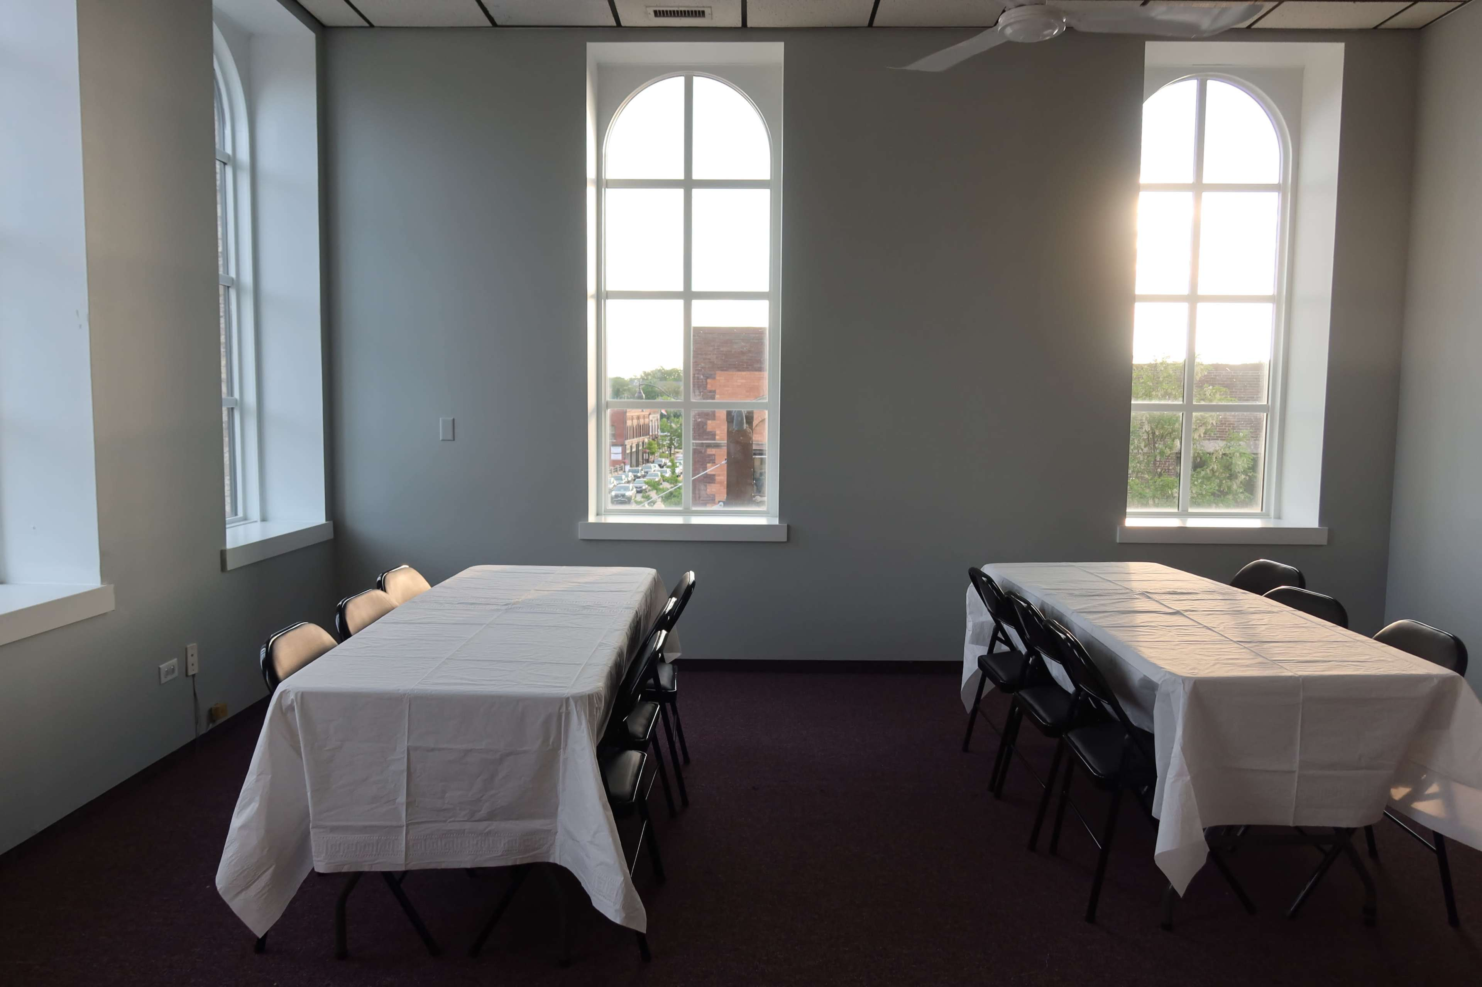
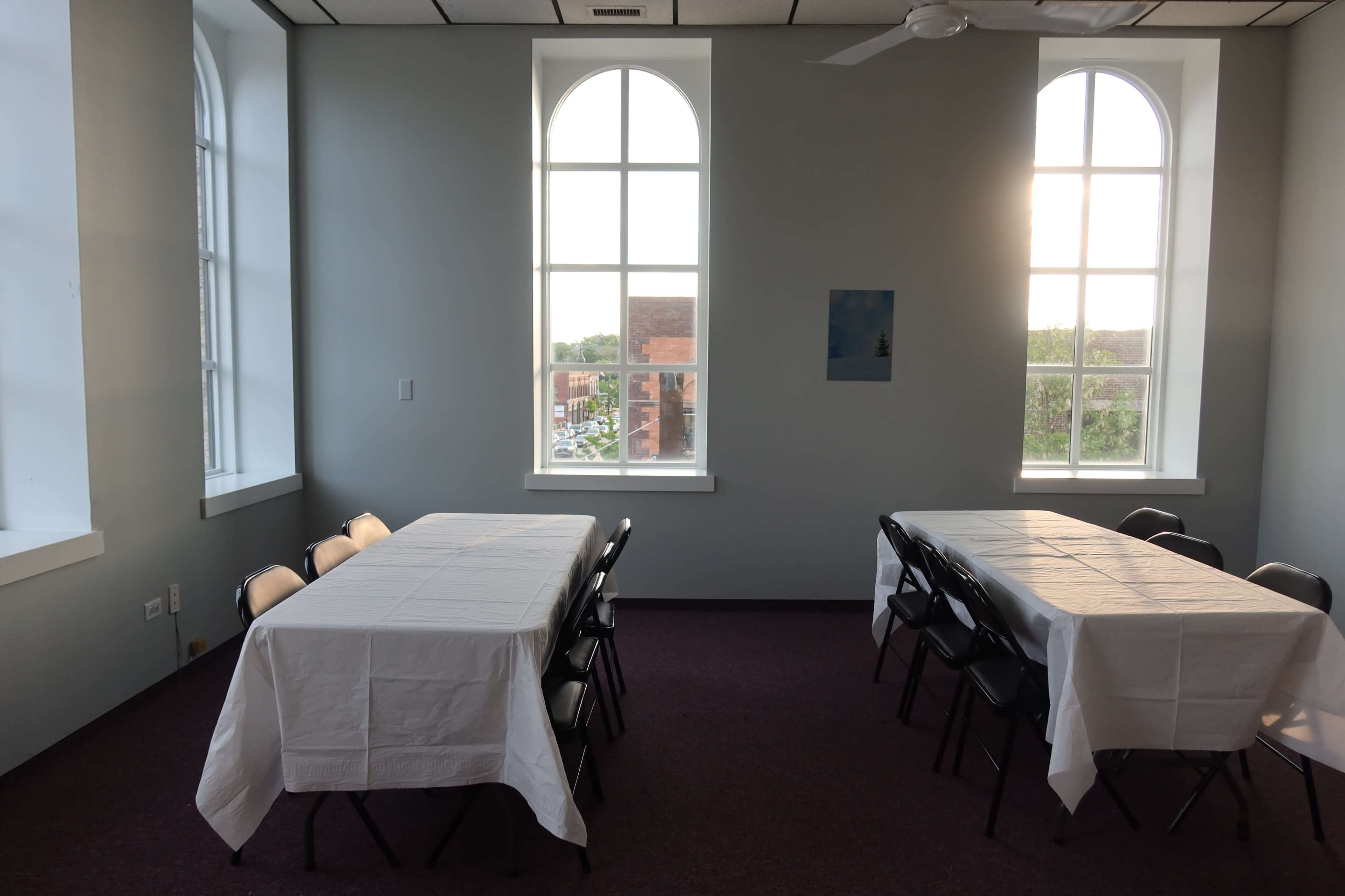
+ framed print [826,289,895,382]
